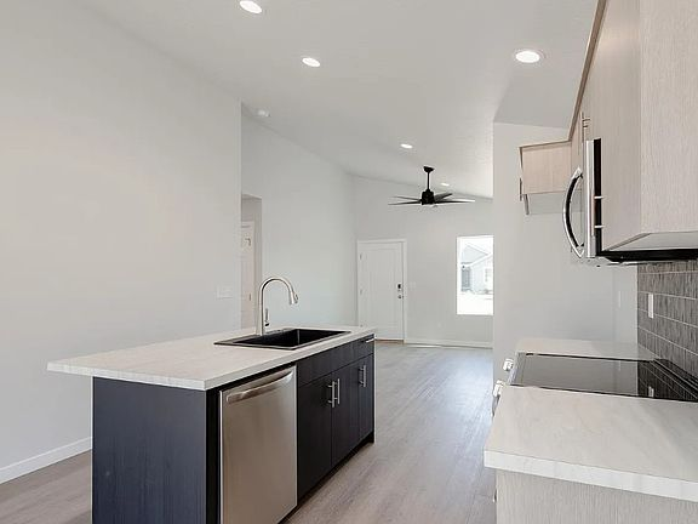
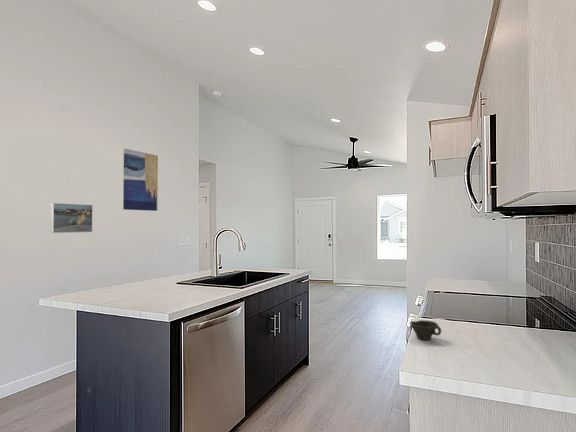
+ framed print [50,202,94,234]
+ wall art [122,148,159,212]
+ cup [409,319,442,341]
